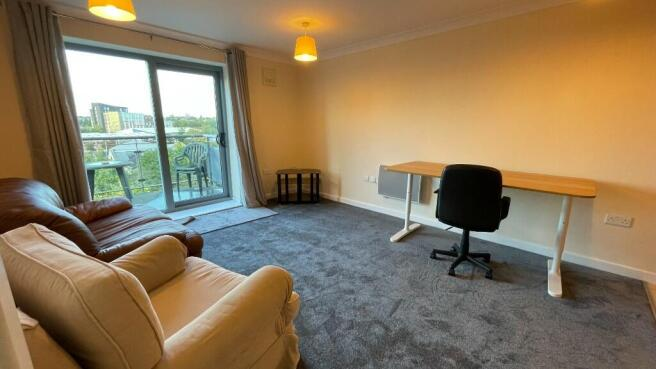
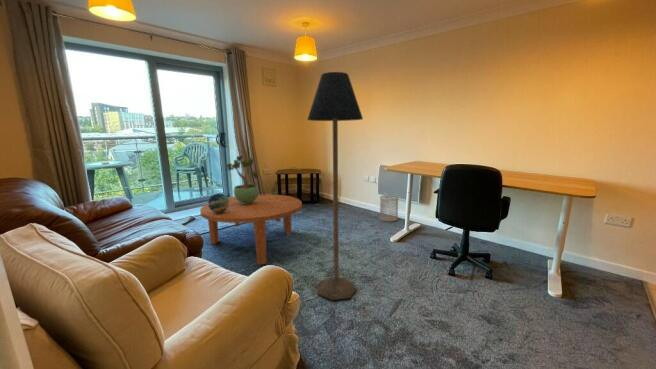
+ floor lamp [306,71,364,301]
+ potted plant [225,155,260,204]
+ coffee table [199,193,303,266]
+ wastebasket [379,194,400,223]
+ decorative sphere [207,192,229,213]
